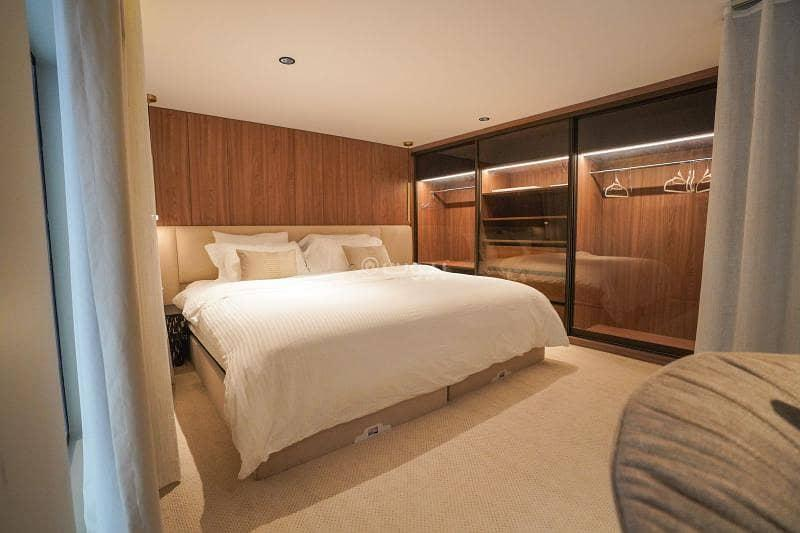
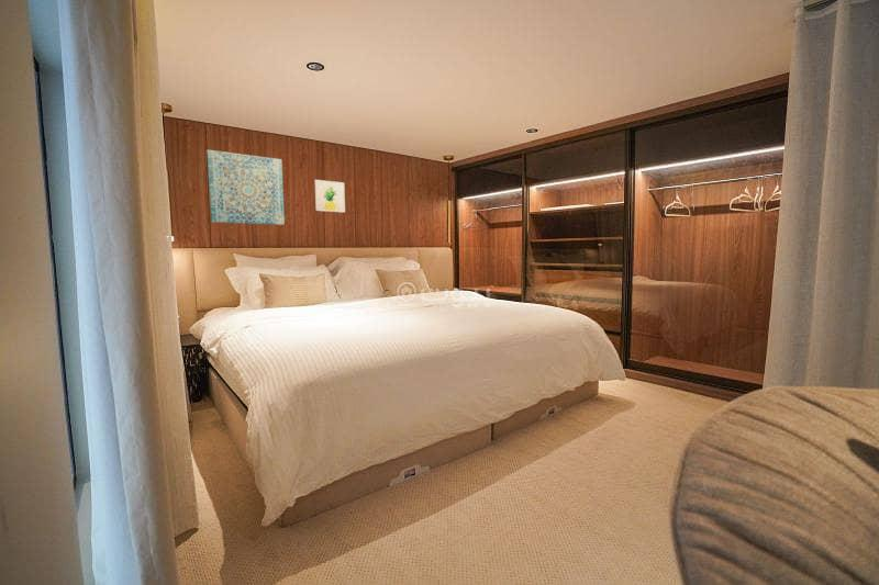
+ wall art [313,179,346,213]
+ wall art [205,148,286,226]
